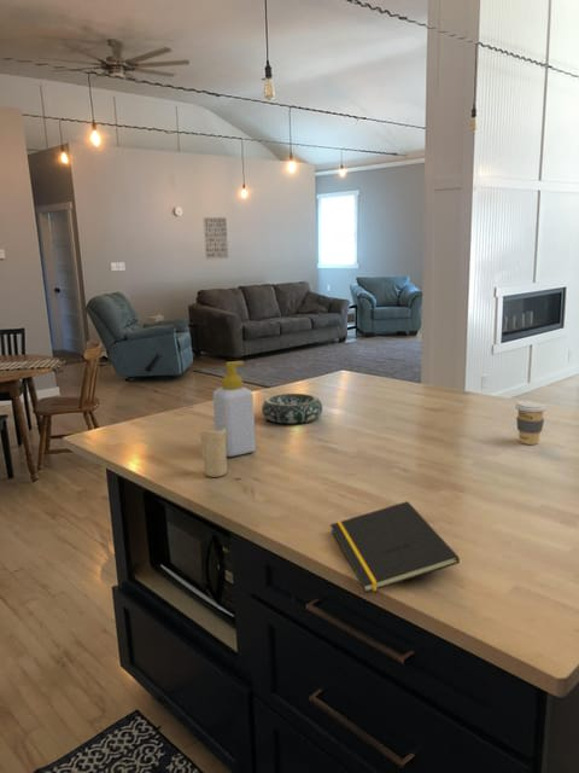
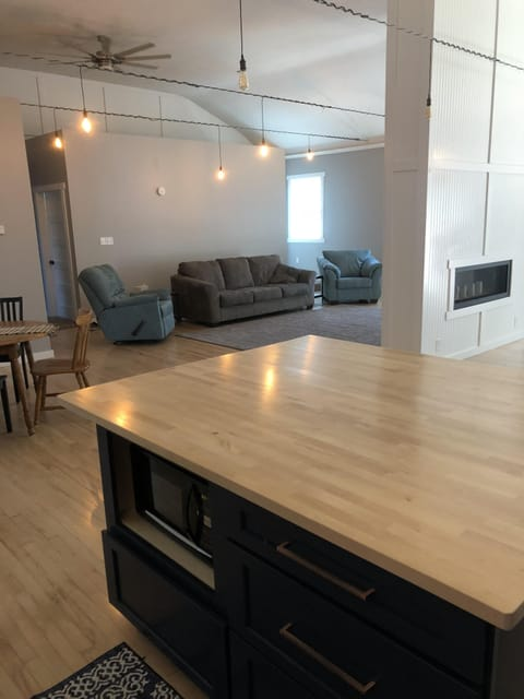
- decorative bowl [261,393,323,425]
- soap bottle [212,360,257,458]
- wall art [203,216,229,261]
- candle [199,429,228,478]
- notepad [329,500,461,594]
- coffee cup [514,400,548,446]
